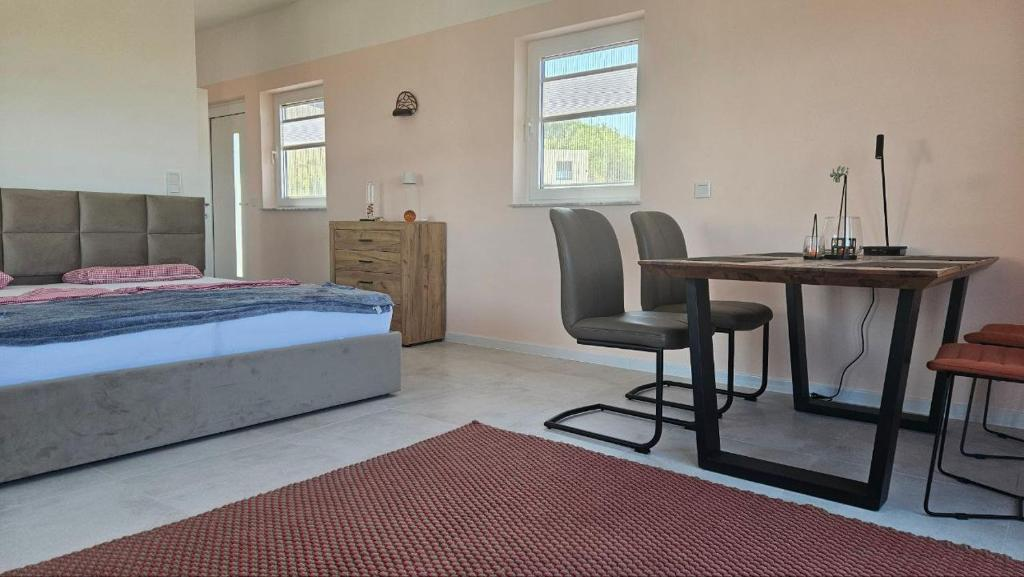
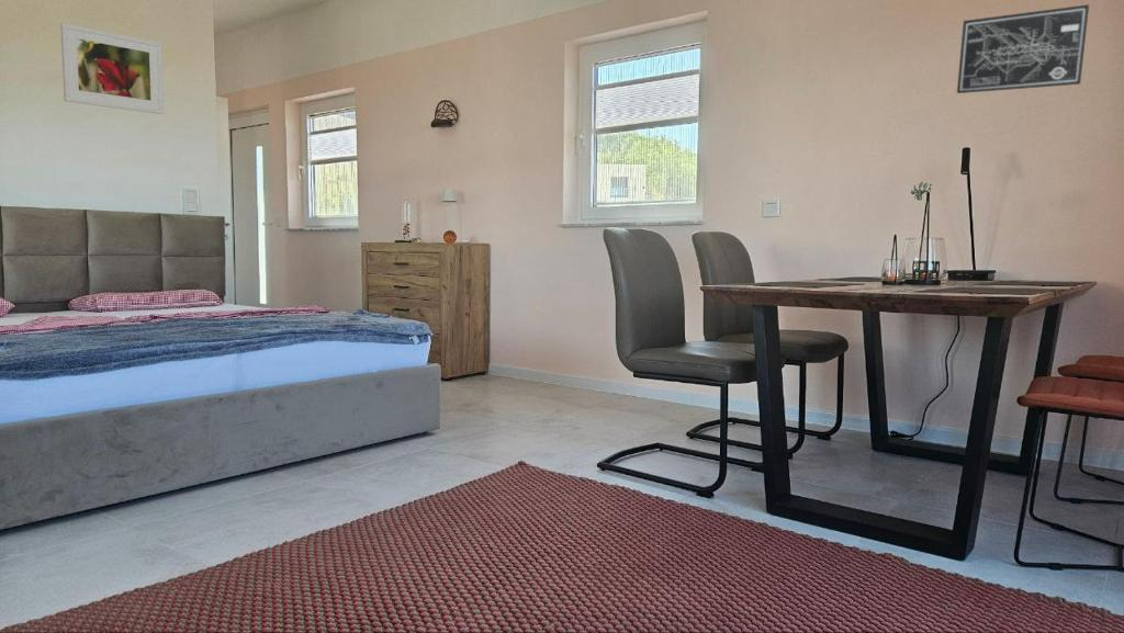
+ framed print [59,22,165,115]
+ wall art [956,3,1090,94]
